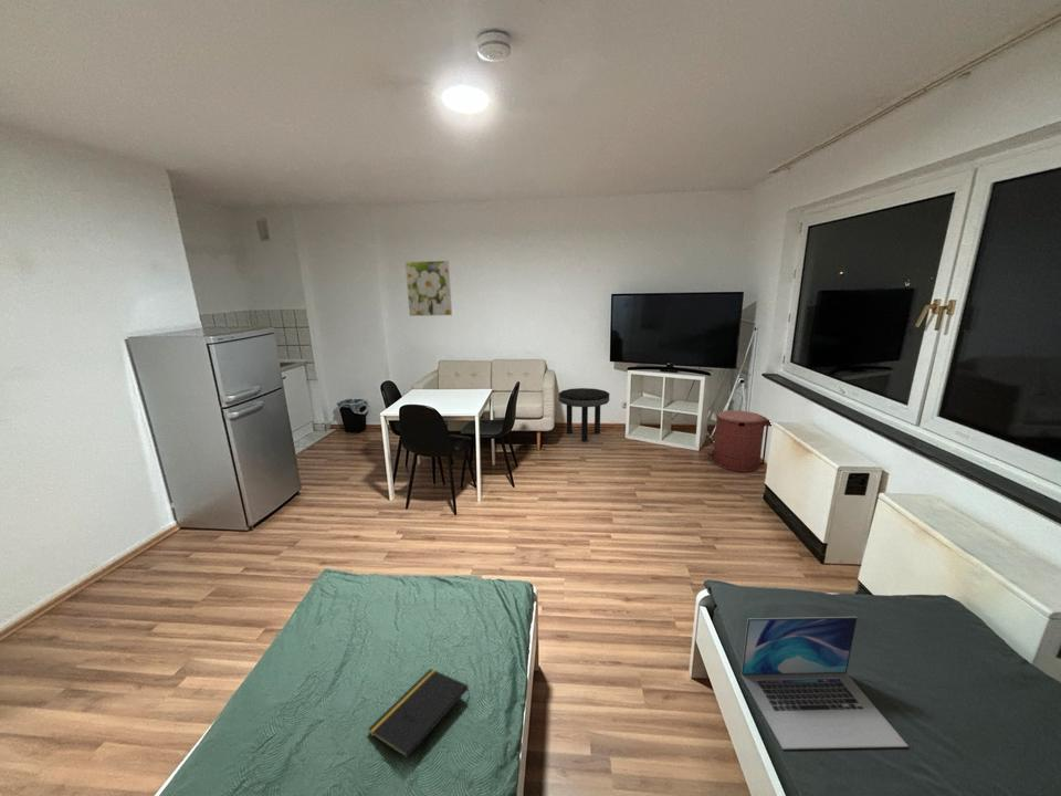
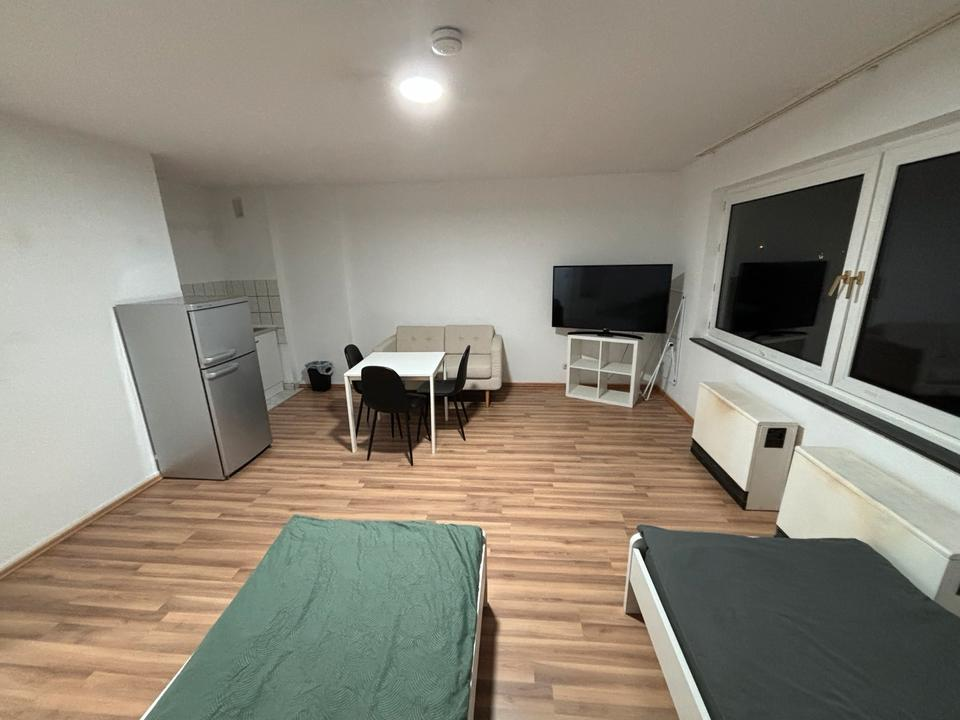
- laptop [739,616,910,751]
- trash can [703,409,771,472]
- side table [558,387,610,442]
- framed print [405,260,453,317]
- notepad [367,668,471,760]
